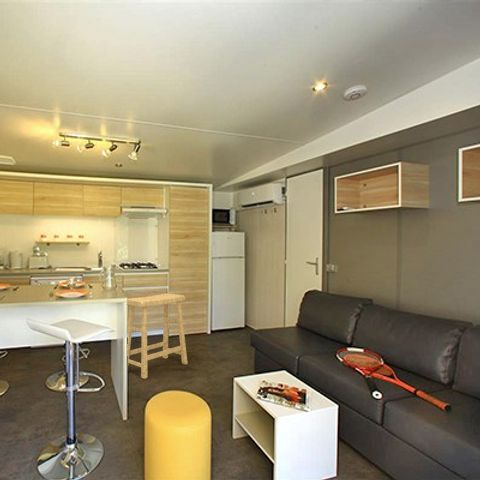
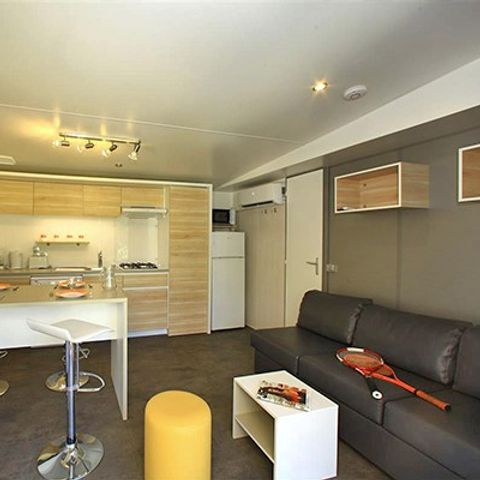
- stool [127,292,188,380]
